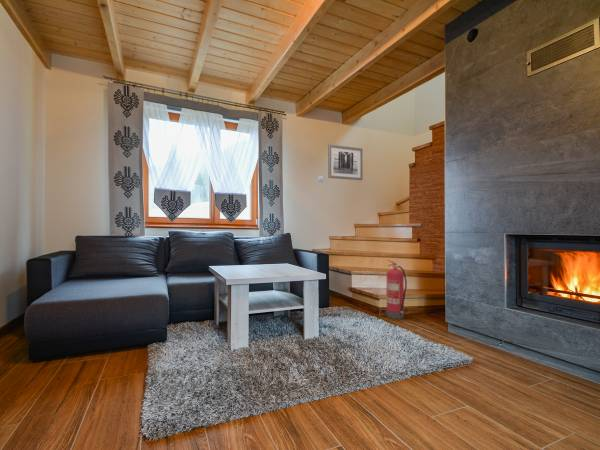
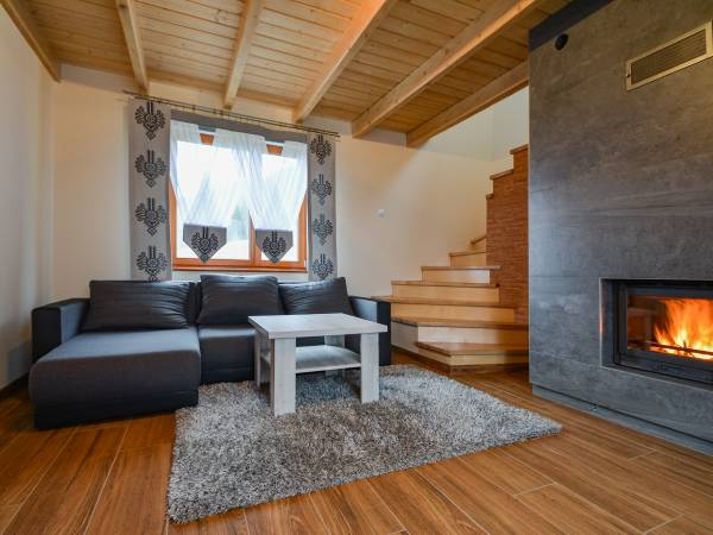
- fire extinguisher [385,259,408,320]
- wall art [327,143,364,181]
